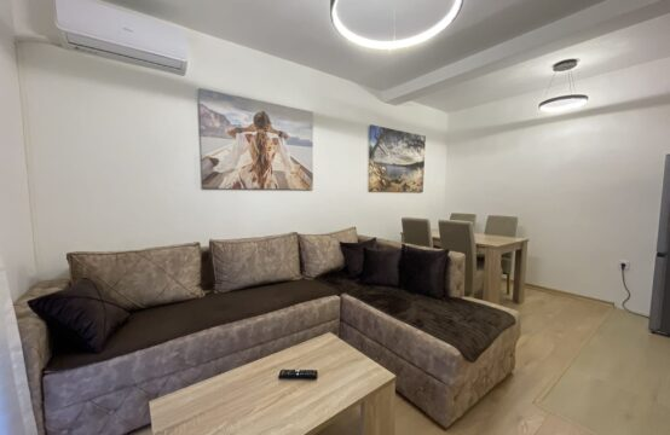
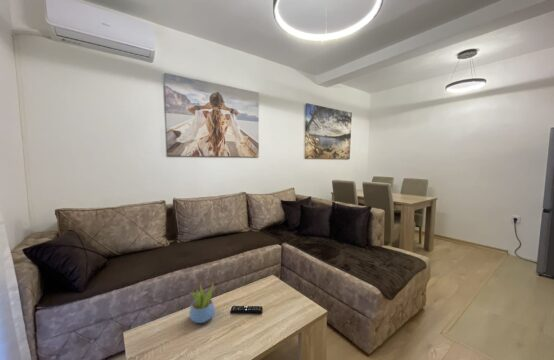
+ succulent plant [188,280,216,324]
